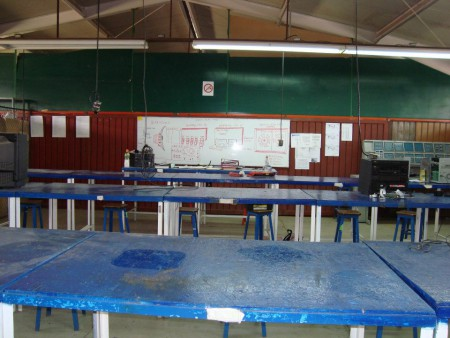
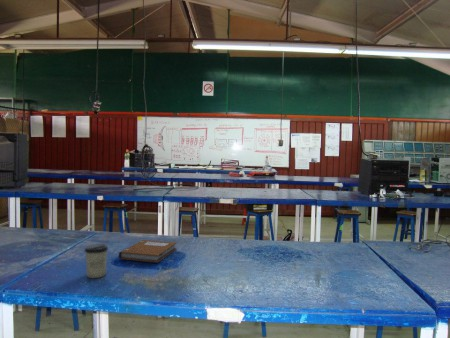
+ cup [84,243,109,279]
+ notebook [118,239,178,264]
